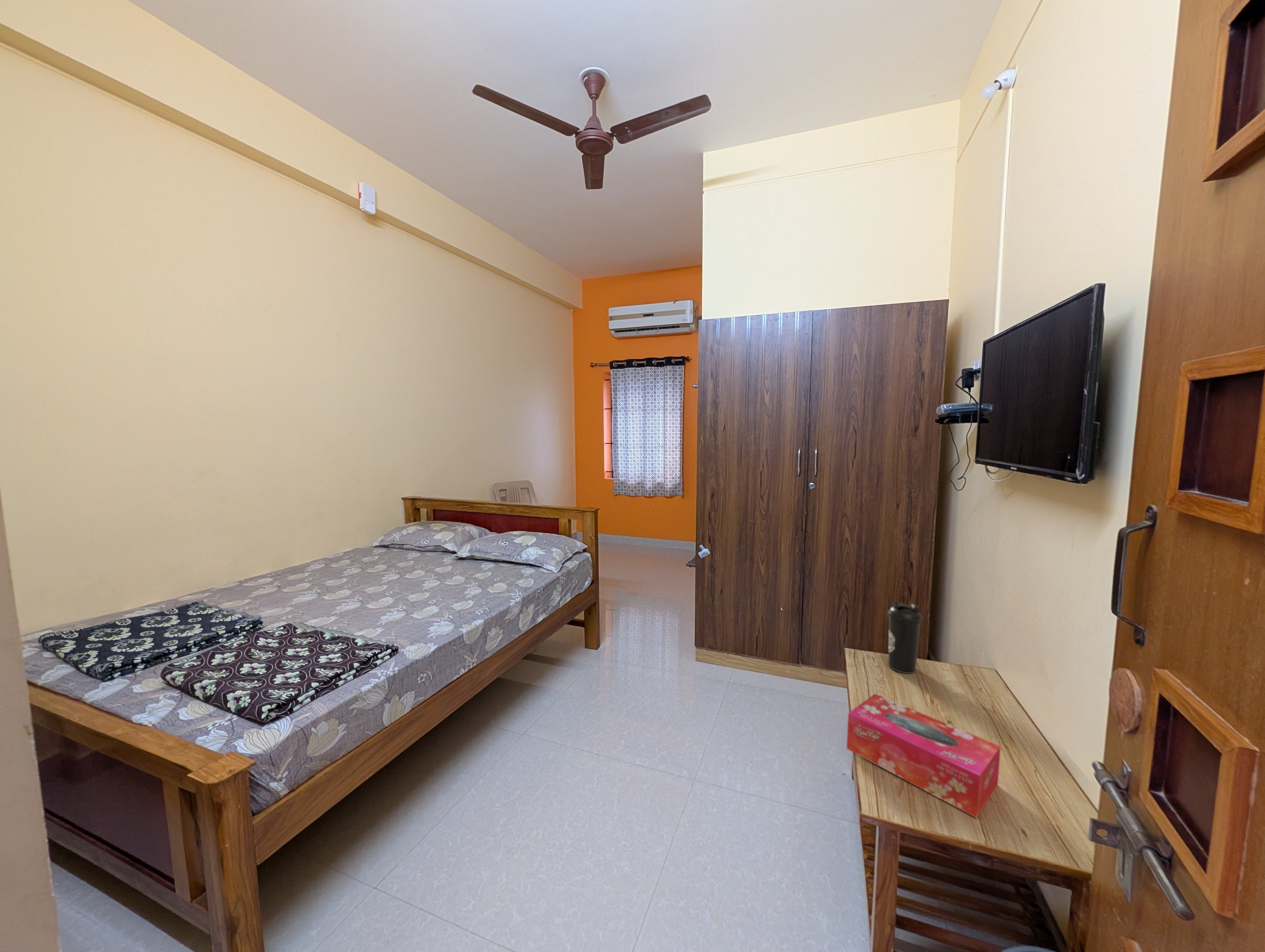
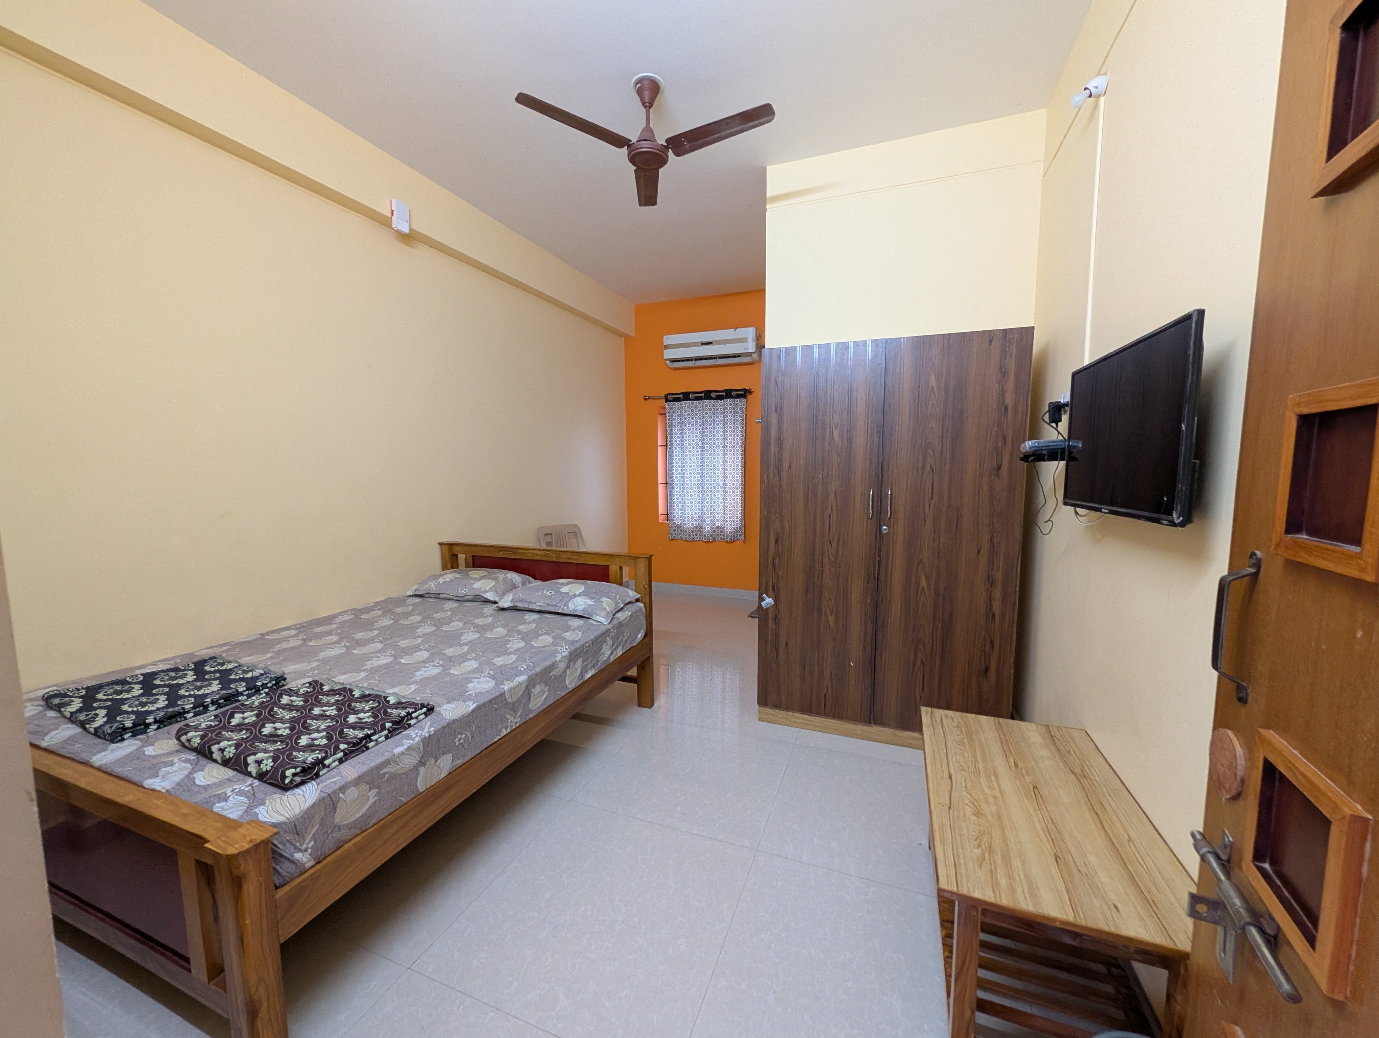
- tissue box [846,693,1001,818]
- water bottle [888,601,922,674]
